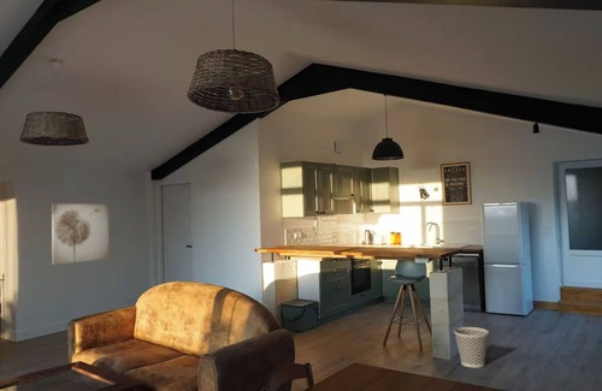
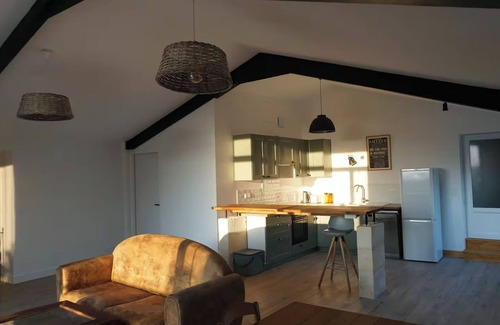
- wall art [51,202,111,266]
- wastebasket [453,326,490,369]
